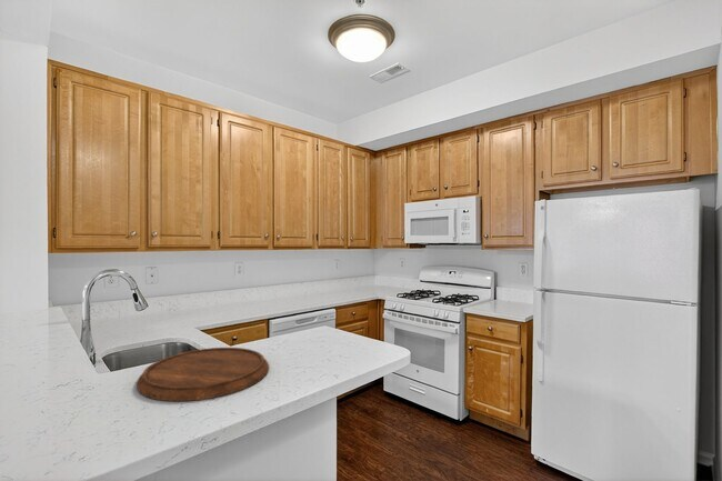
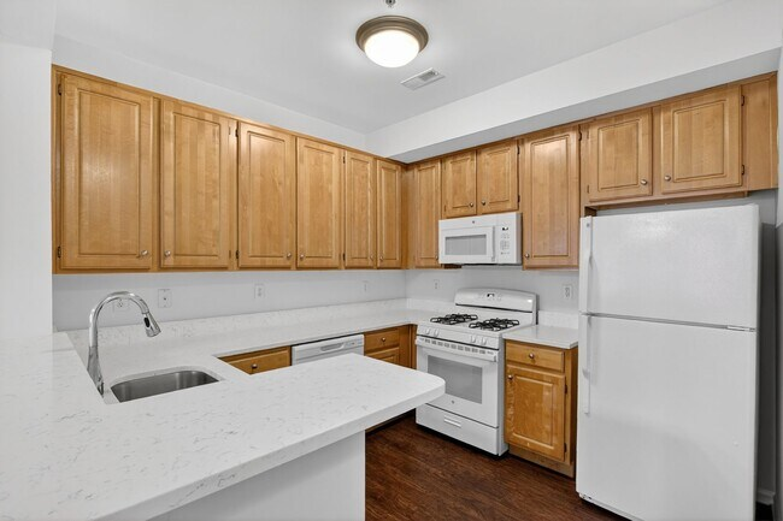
- cutting board [136,347,270,402]
